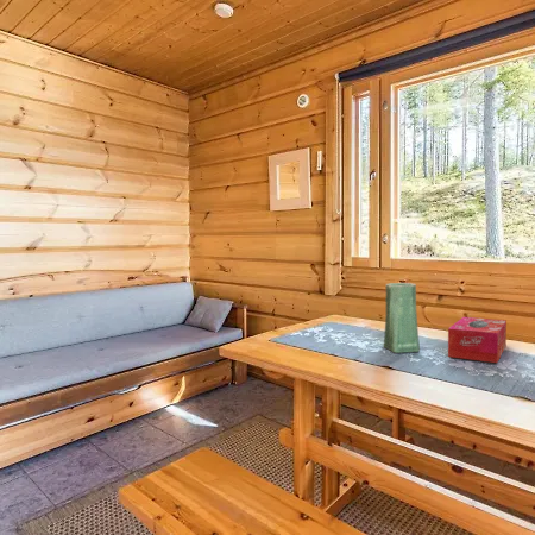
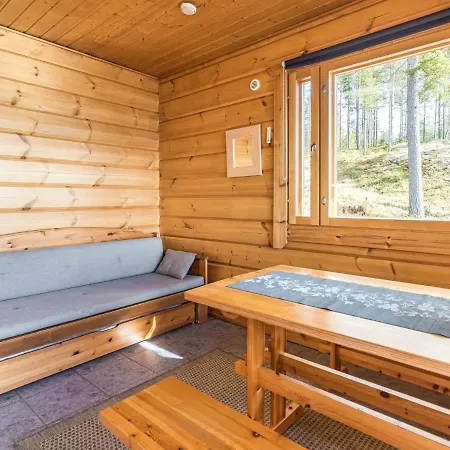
- tissue box [447,316,508,364]
- vase [383,282,421,354]
